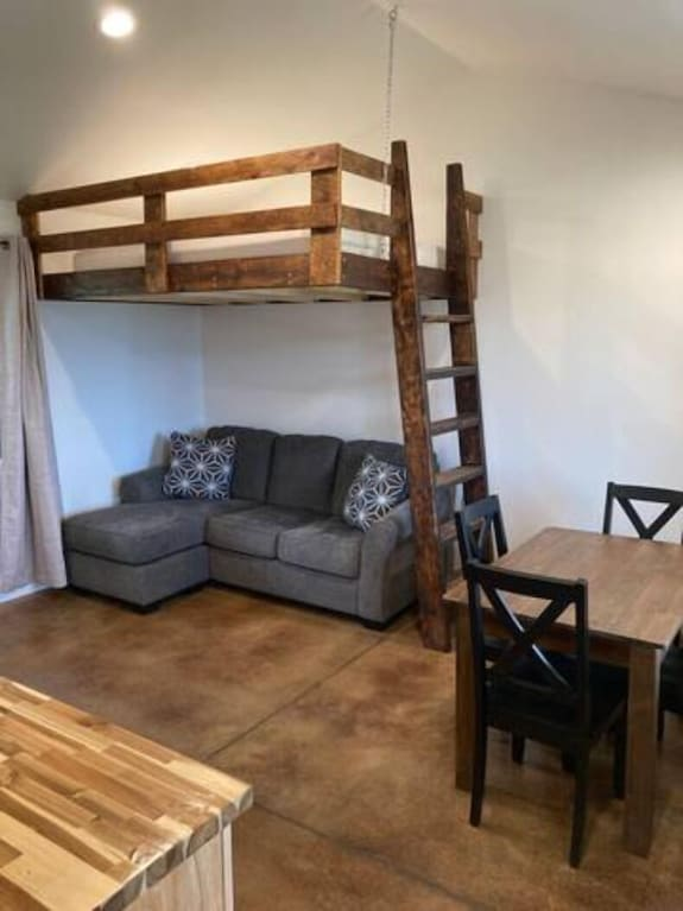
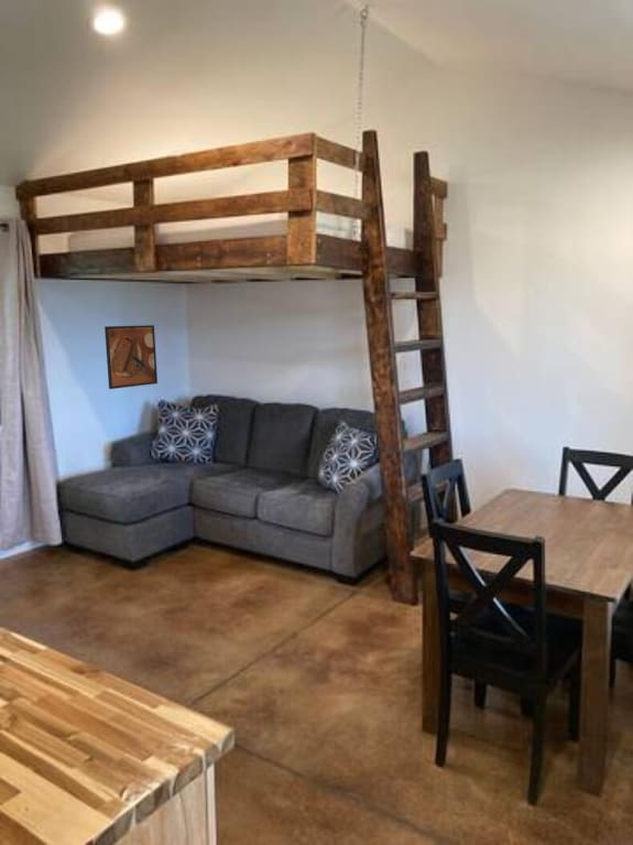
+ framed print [103,324,159,390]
